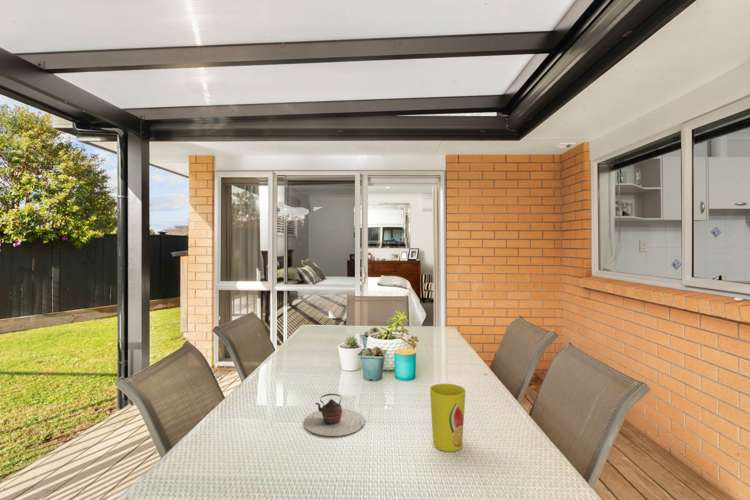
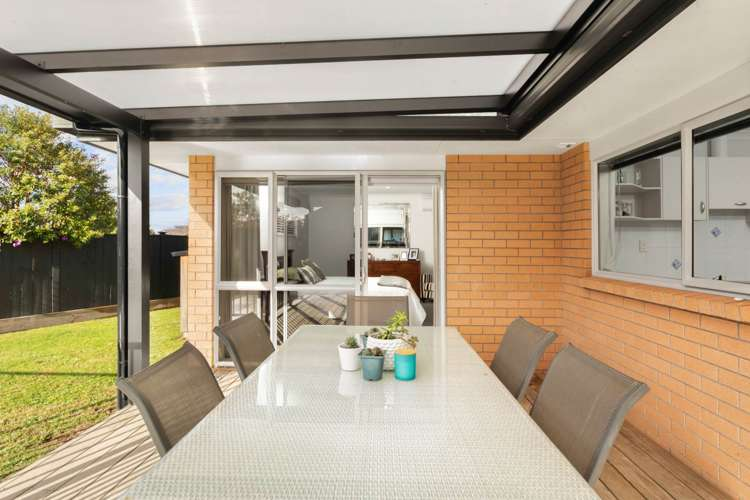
- cup [429,383,467,452]
- teapot [303,393,366,437]
